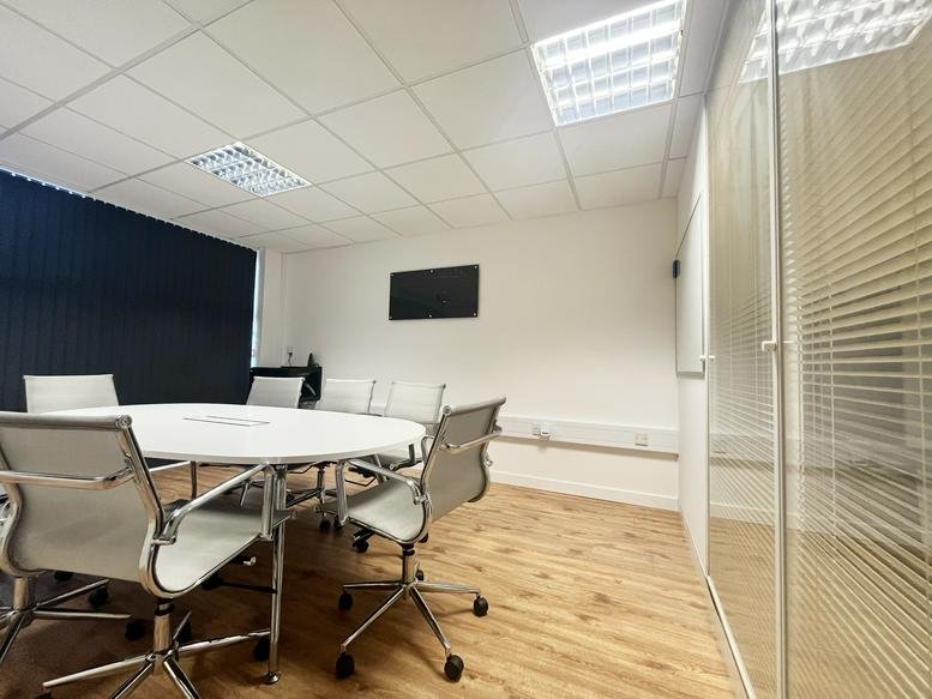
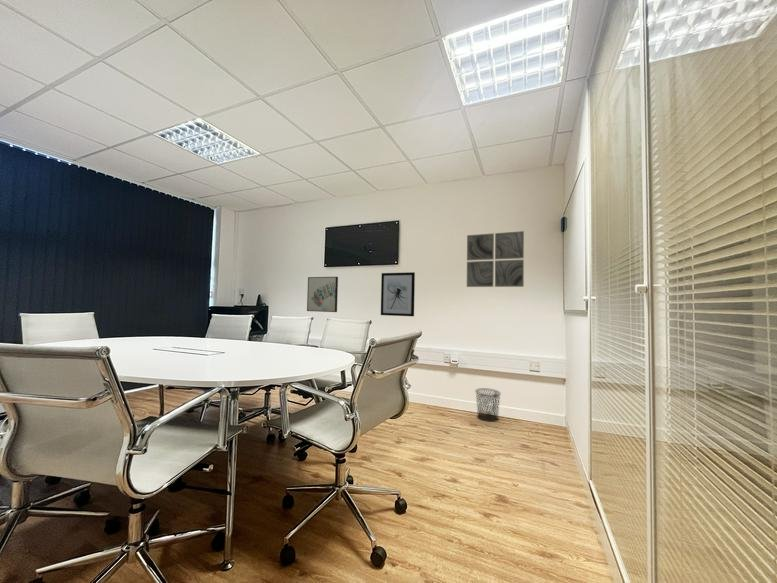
+ wall art [466,230,525,288]
+ waste bin [474,387,502,423]
+ wall art [380,271,416,317]
+ wall art [306,276,339,313]
